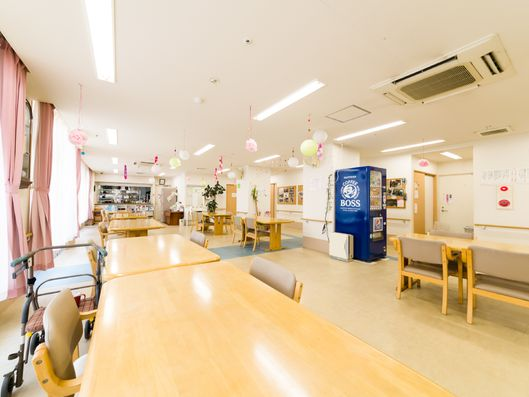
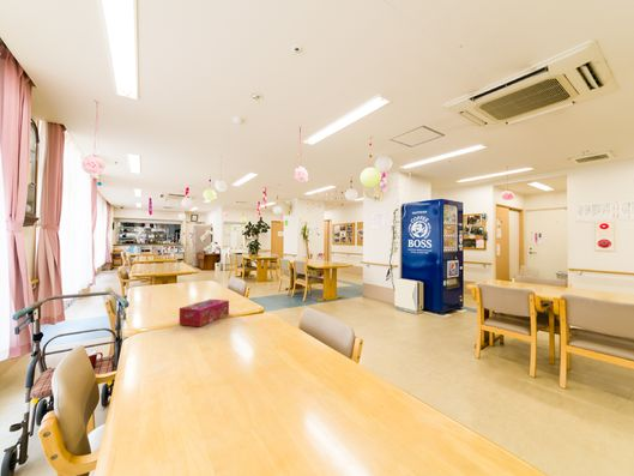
+ tissue box [179,299,230,329]
